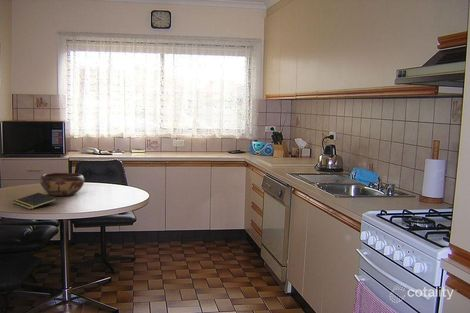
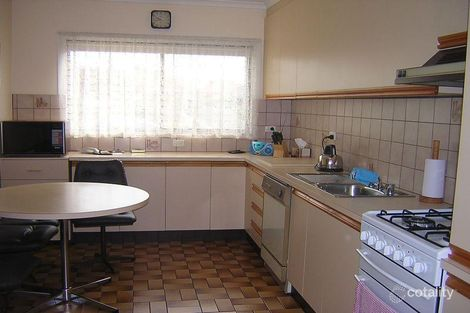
- decorative bowl [39,172,85,197]
- notepad [12,192,58,210]
